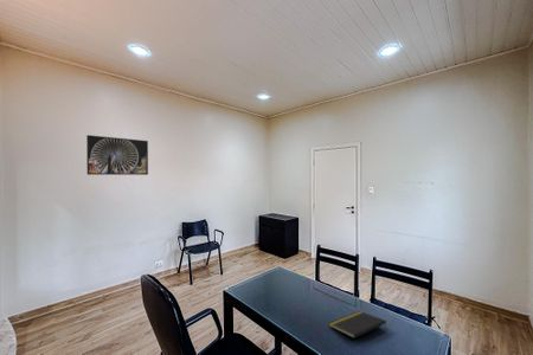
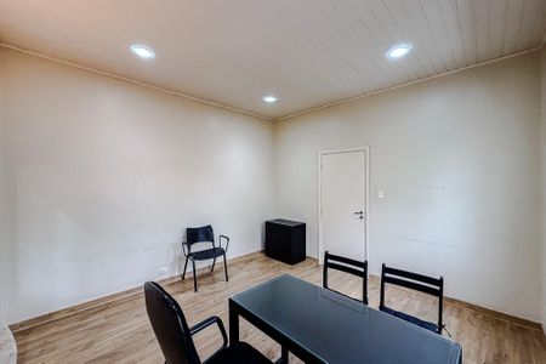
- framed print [85,134,149,176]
- notepad [328,310,387,340]
